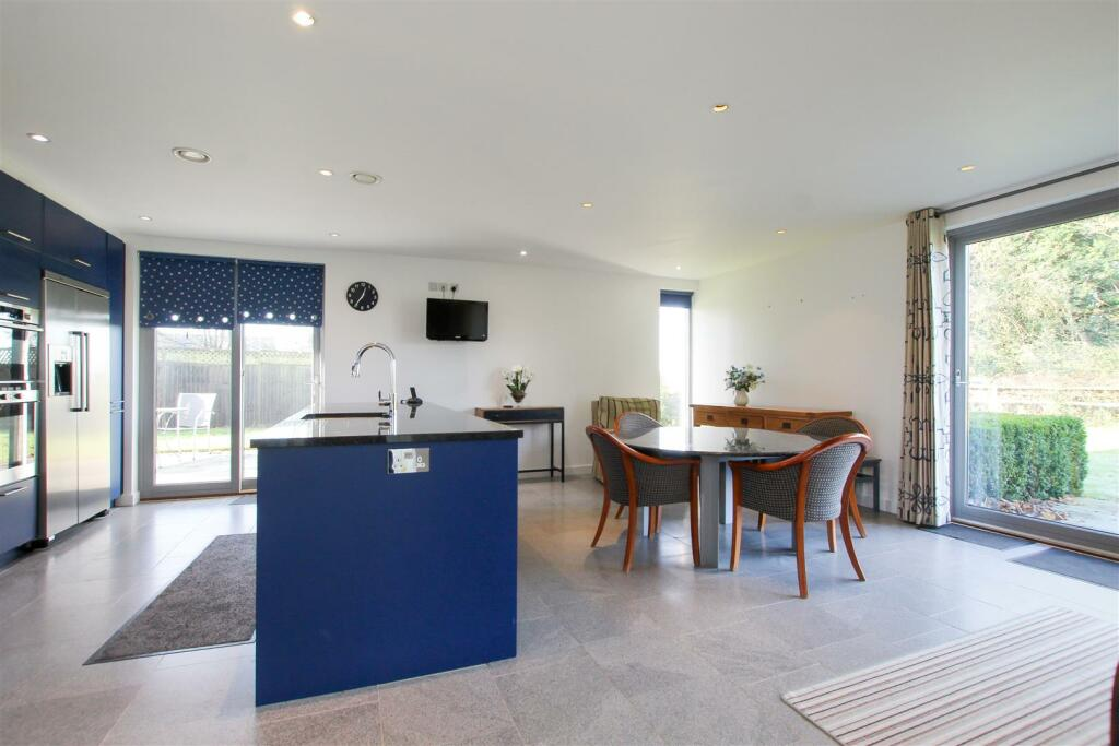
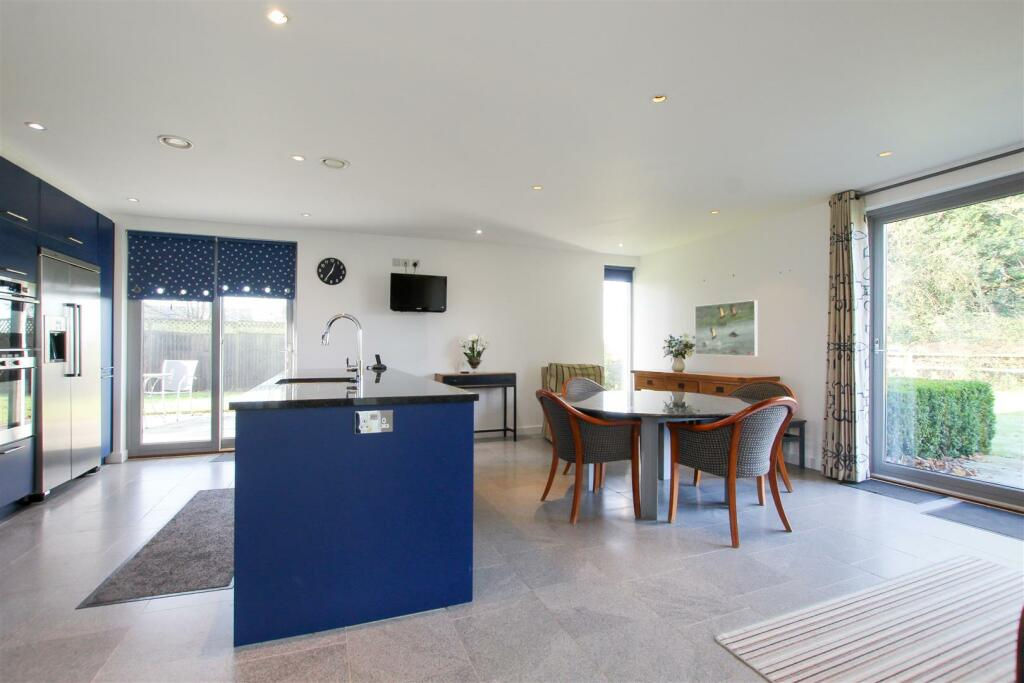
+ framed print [694,299,759,357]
